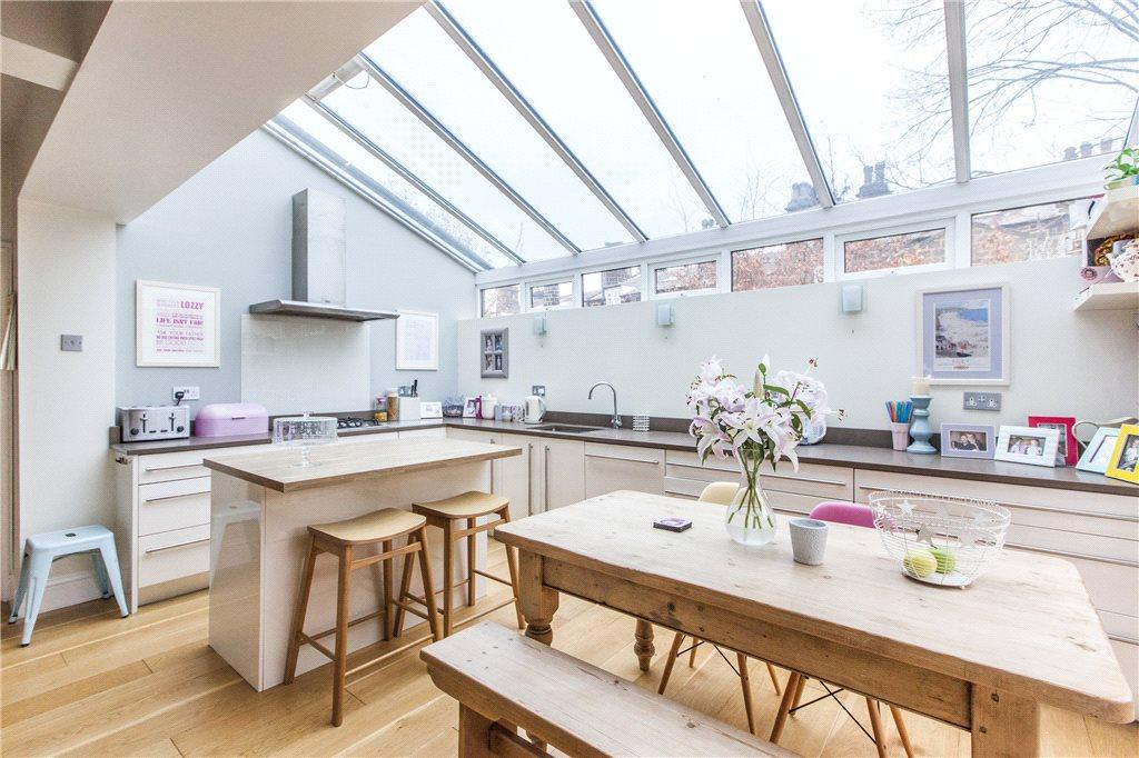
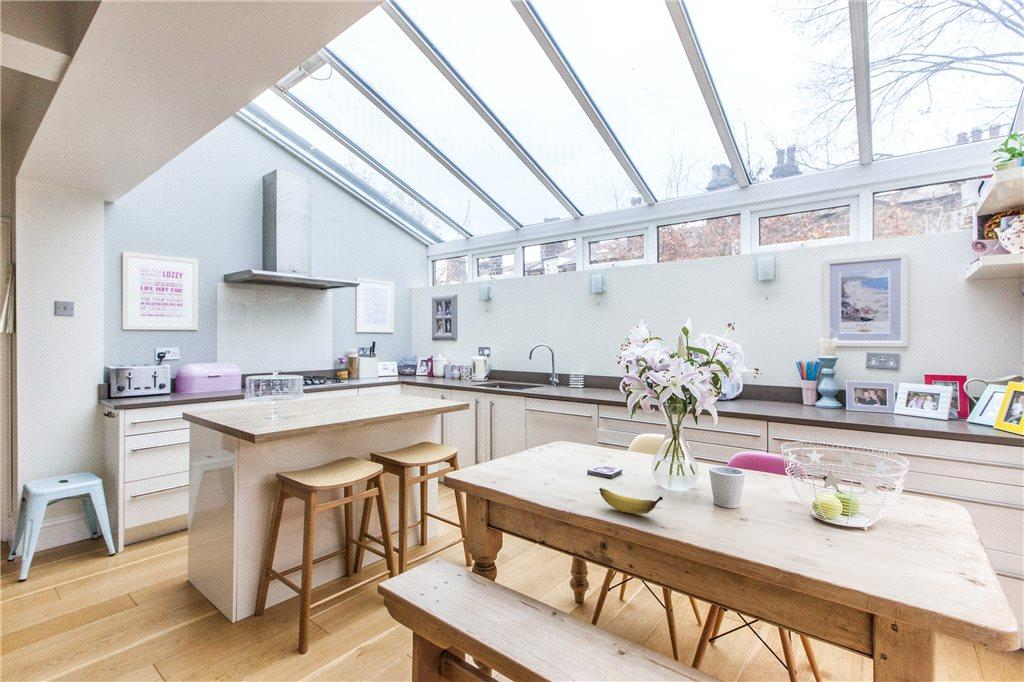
+ banana [598,487,664,515]
